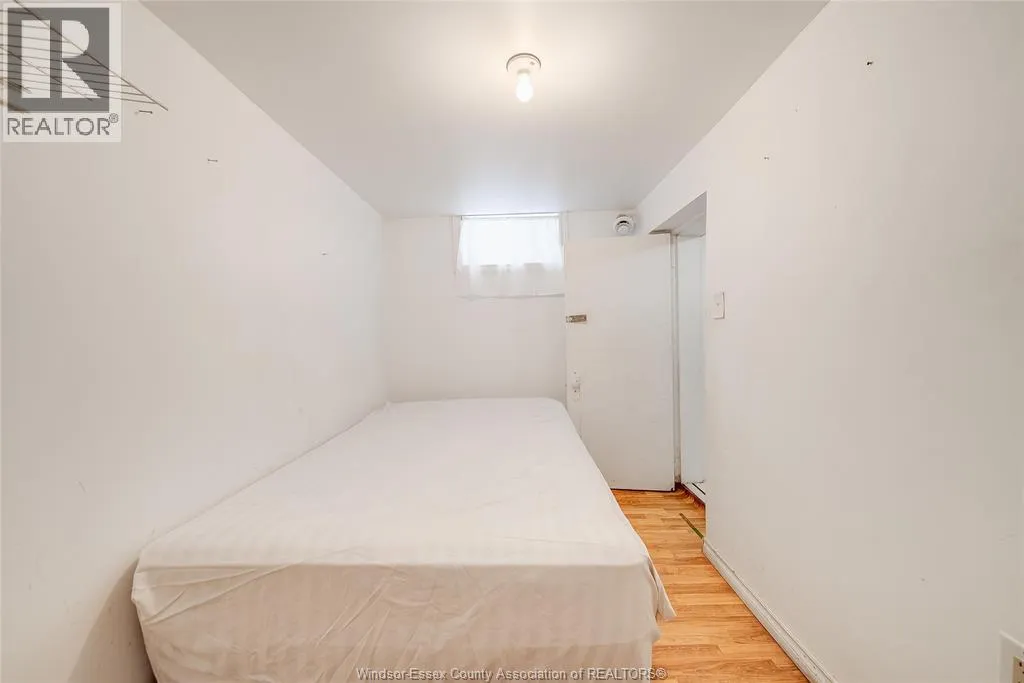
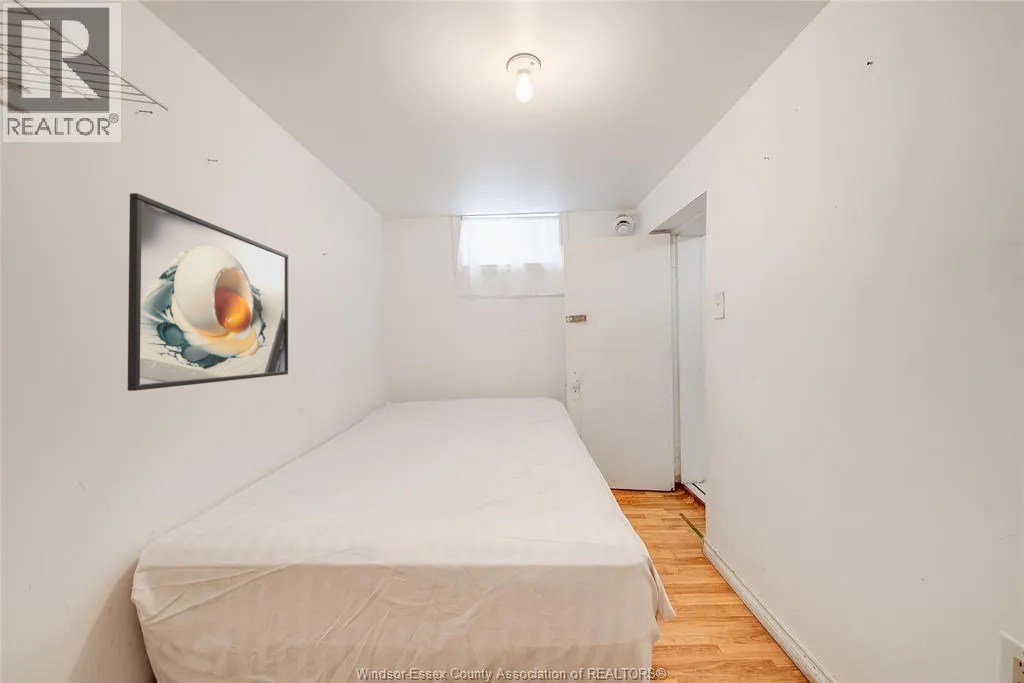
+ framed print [127,192,289,392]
